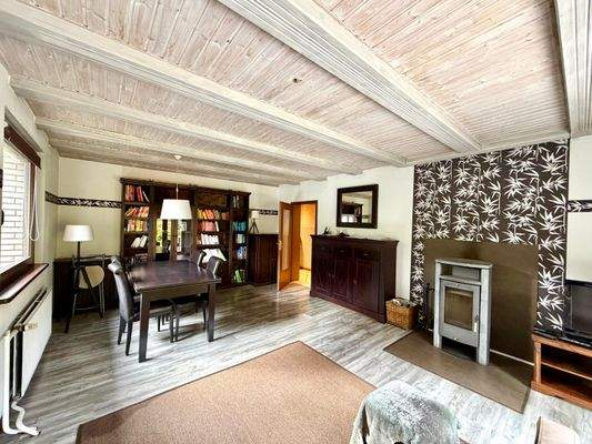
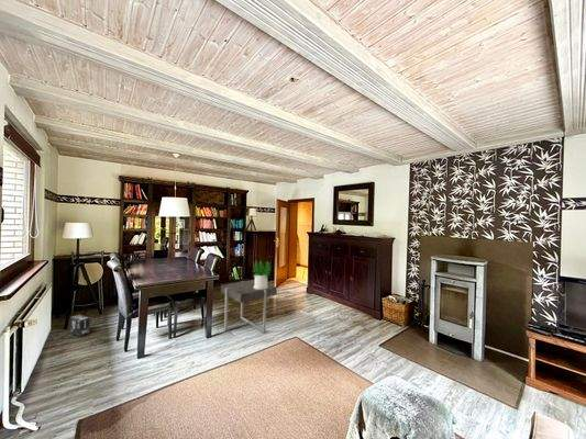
+ box [69,314,91,337]
+ side table [220,279,278,334]
+ potted plant [252,260,273,290]
